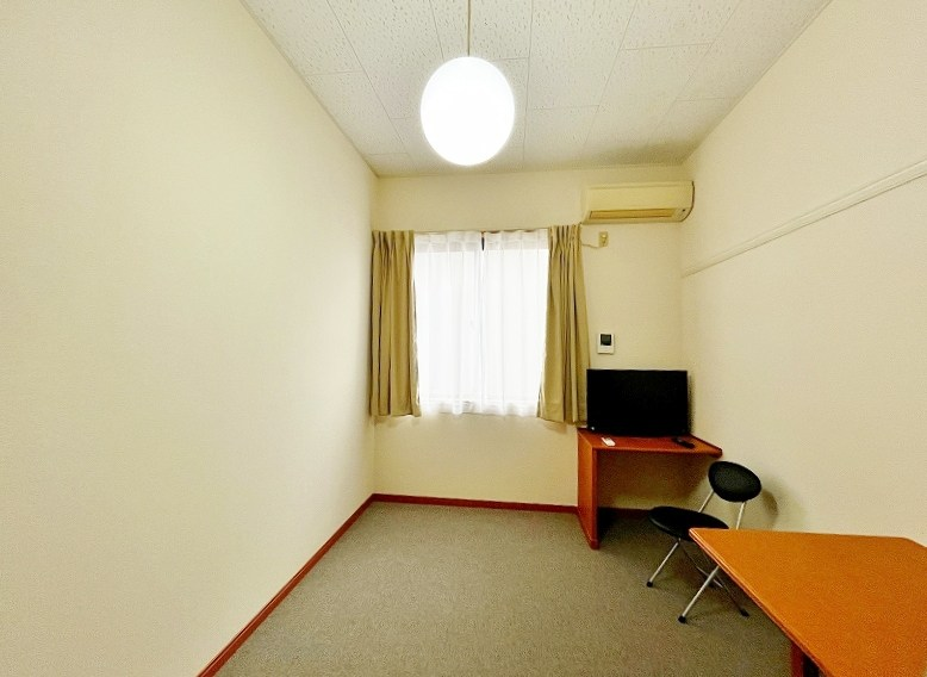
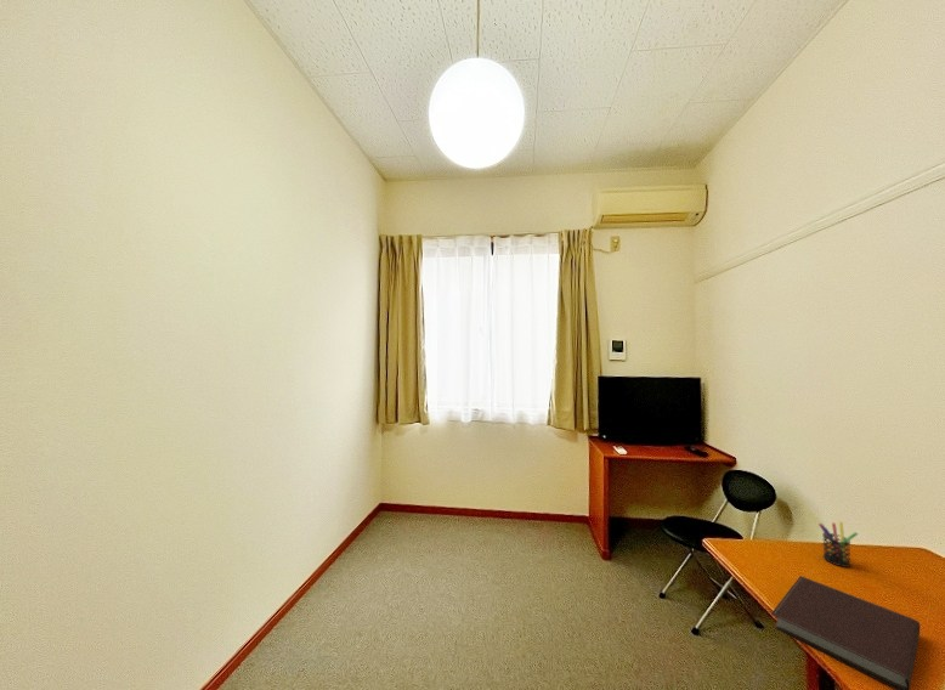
+ notebook [770,575,921,690]
+ pen holder [817,521,859,569]
